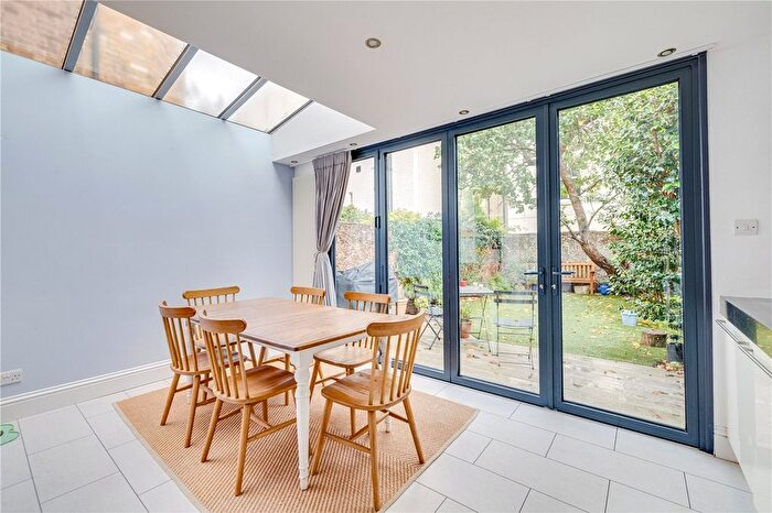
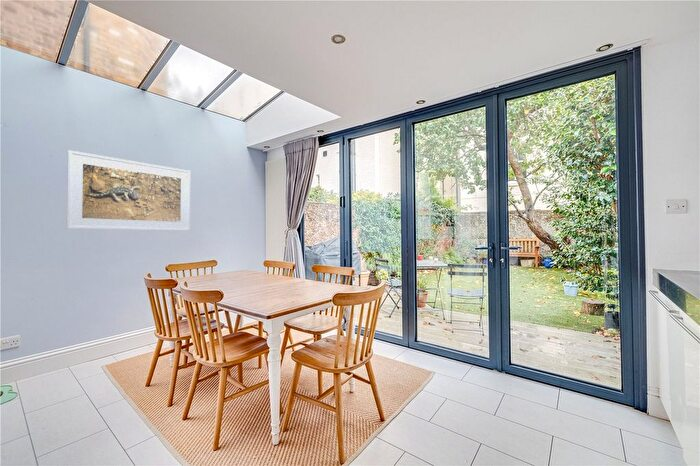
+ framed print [66,149,191,232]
